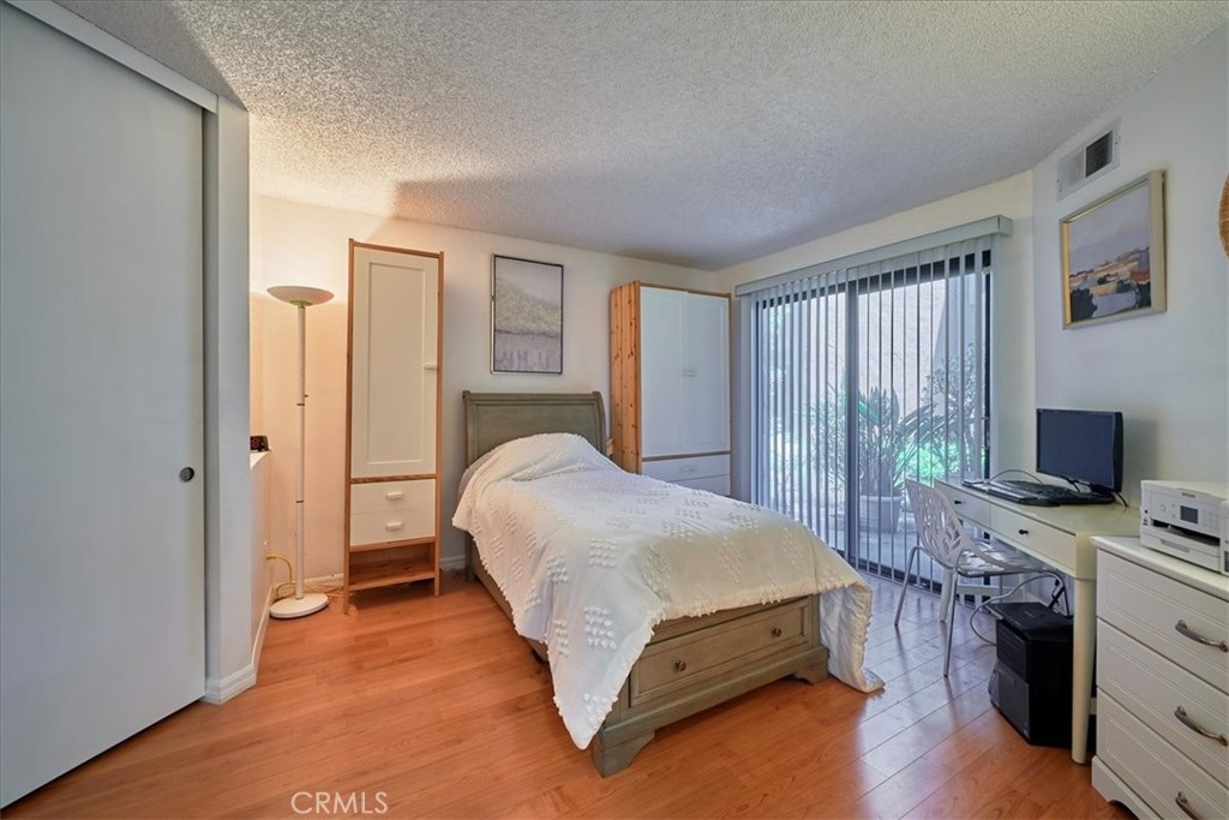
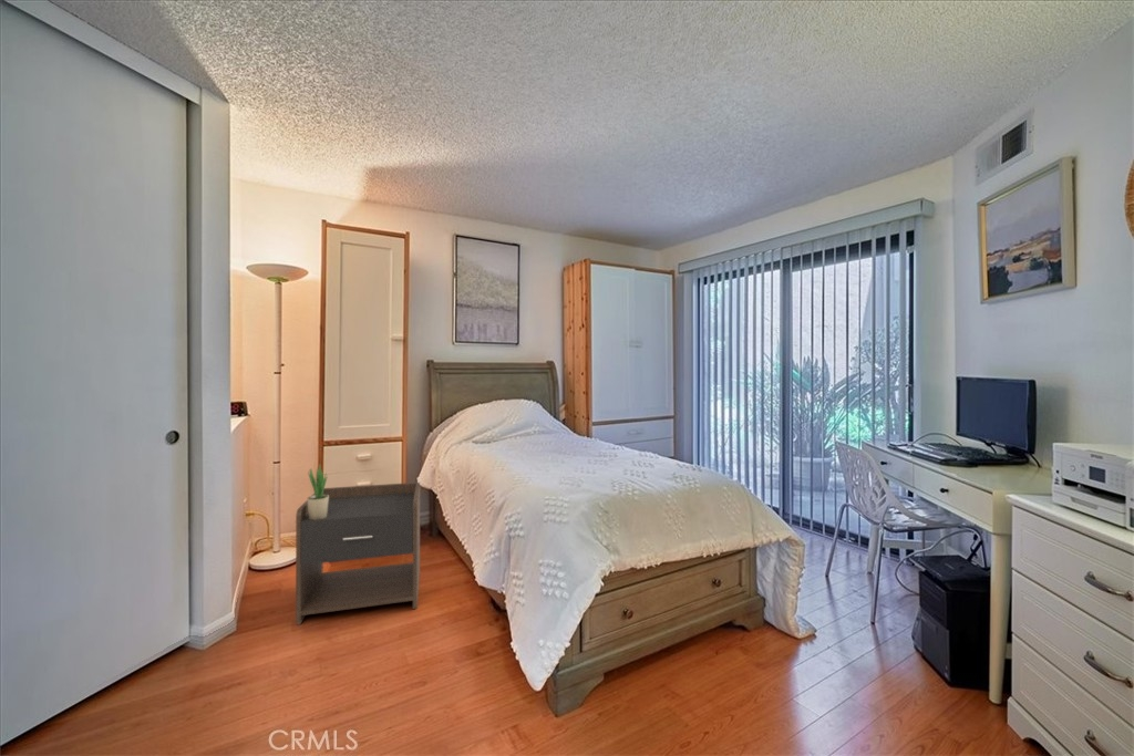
+ nightstand [295,481,421,626]
+ potted plant [306,464,329,520]
